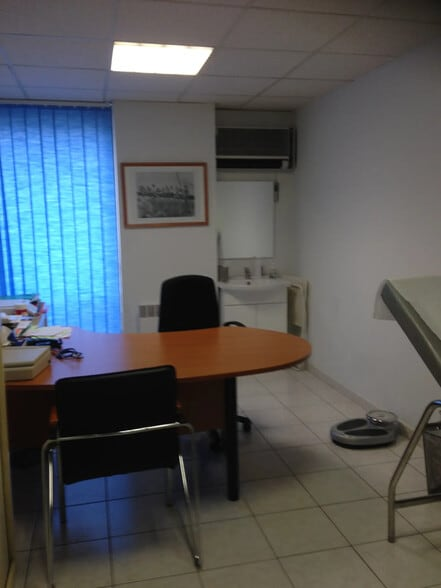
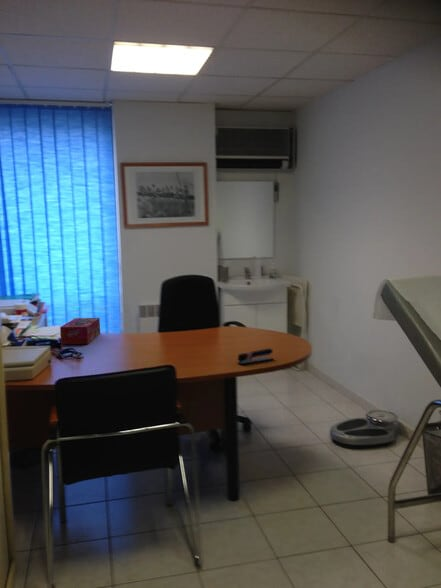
+ stapler [237,347,274,365]
+ tissue box [59,317,101,345]
